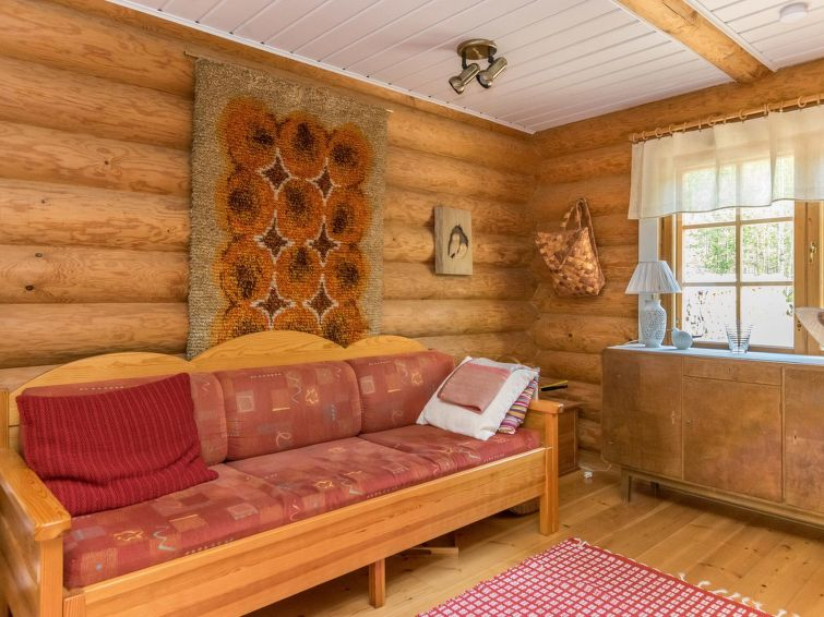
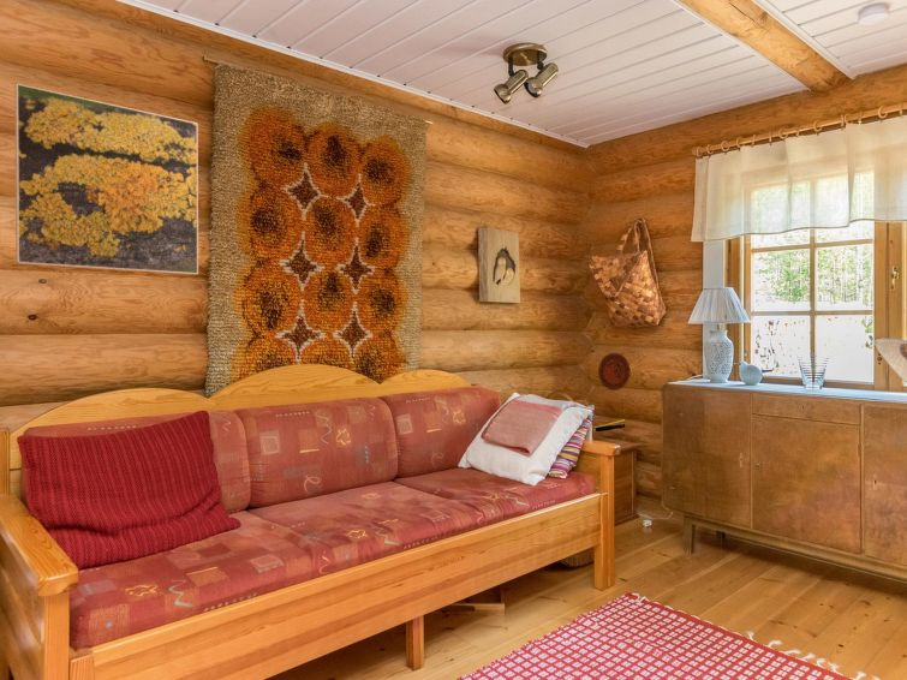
+ decorative plate [597,352,631,392]
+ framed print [14,83,199,276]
